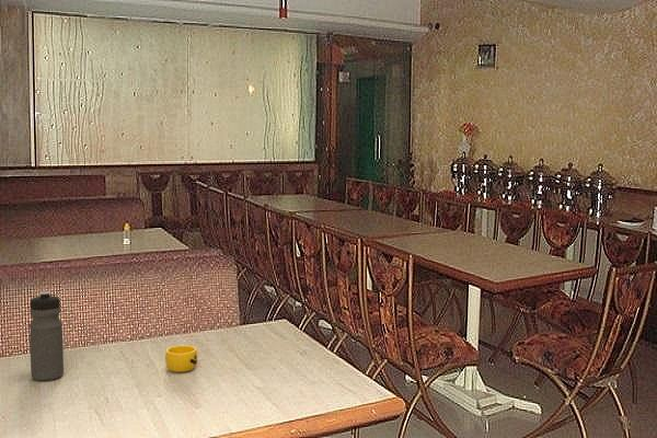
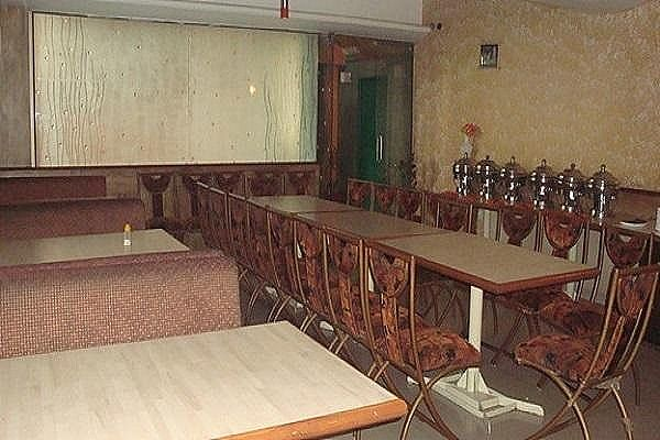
- cup [164,343,198,373]
- water bottle [28,290,65,382]
